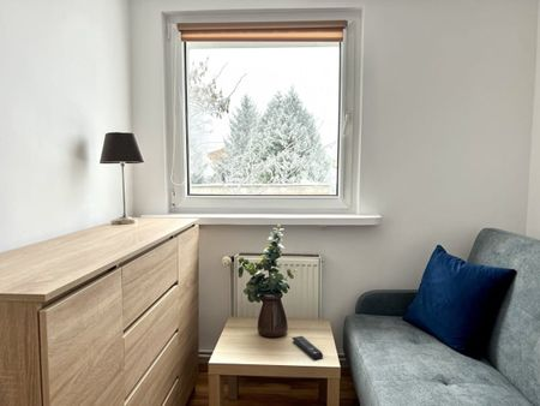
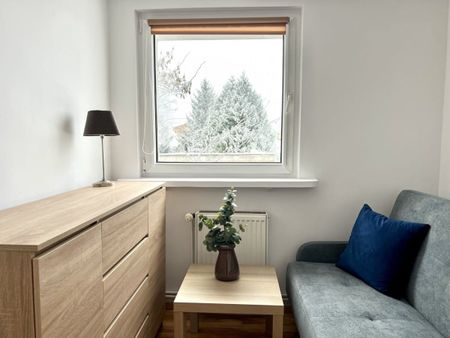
- remote control [290,335,324,362]
